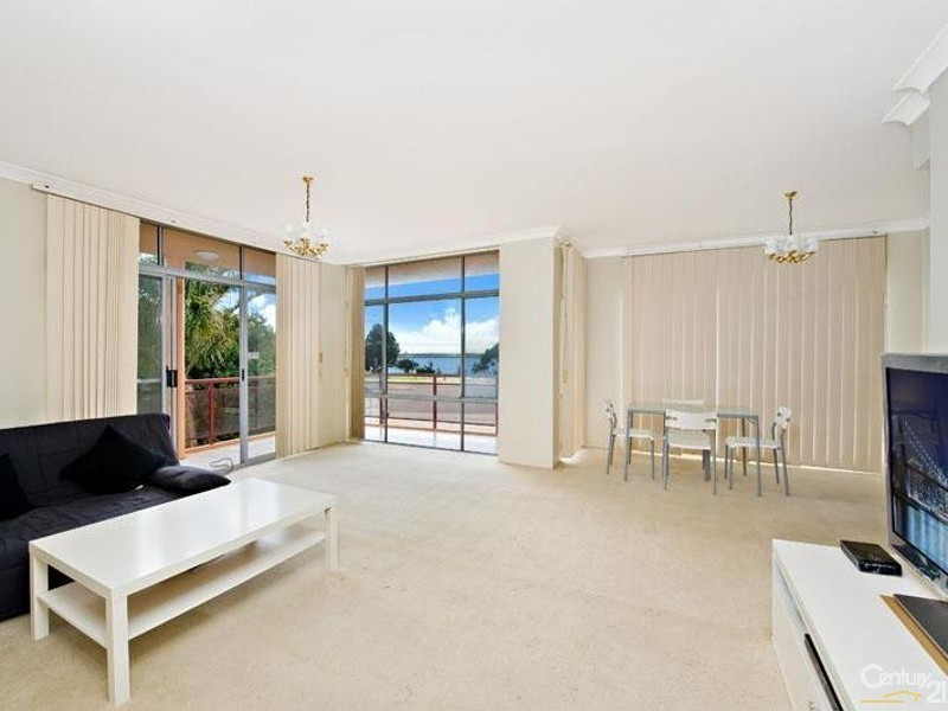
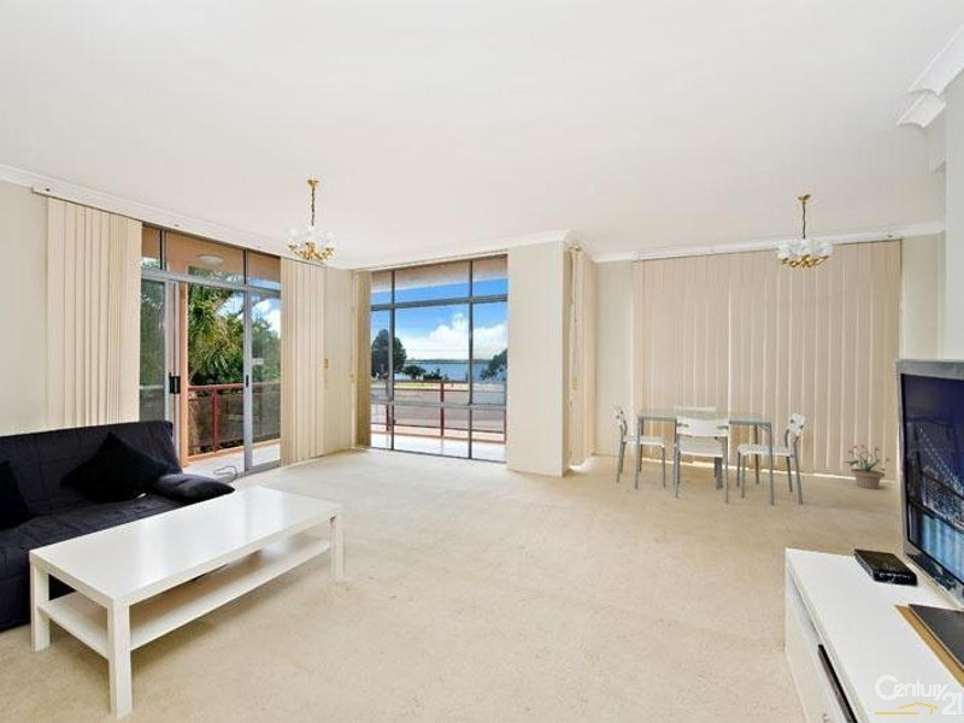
+ potted plant [842,443,892,490]
